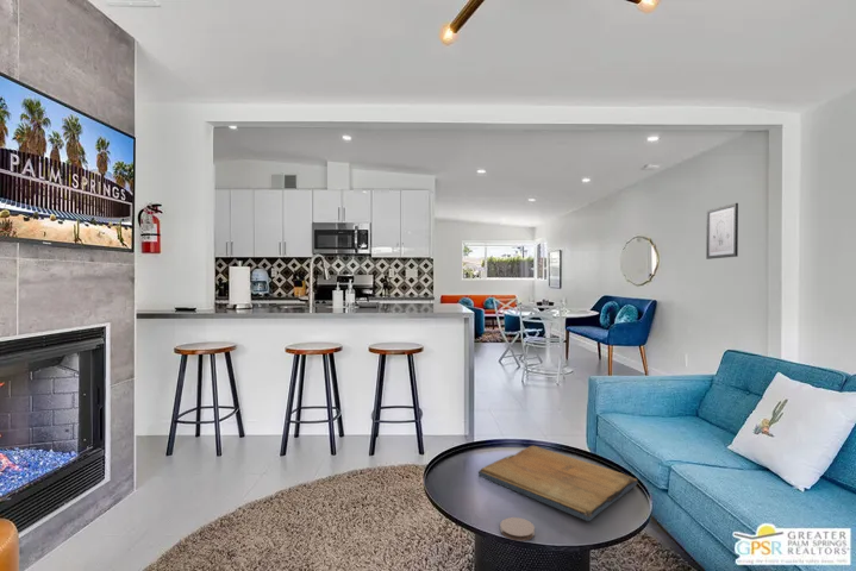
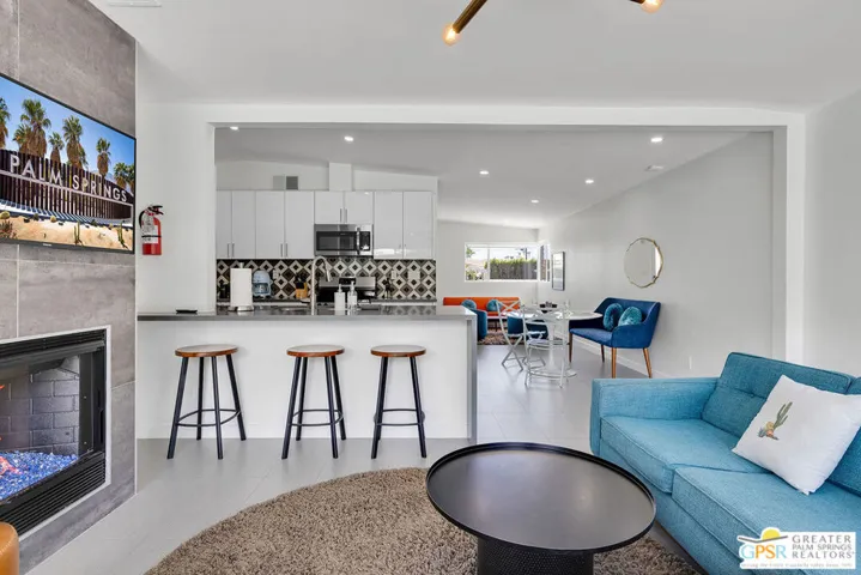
- wall art [705,202,739,261]
- coaster [499,516,536,542]
- religious icon [477,445,639,522]
